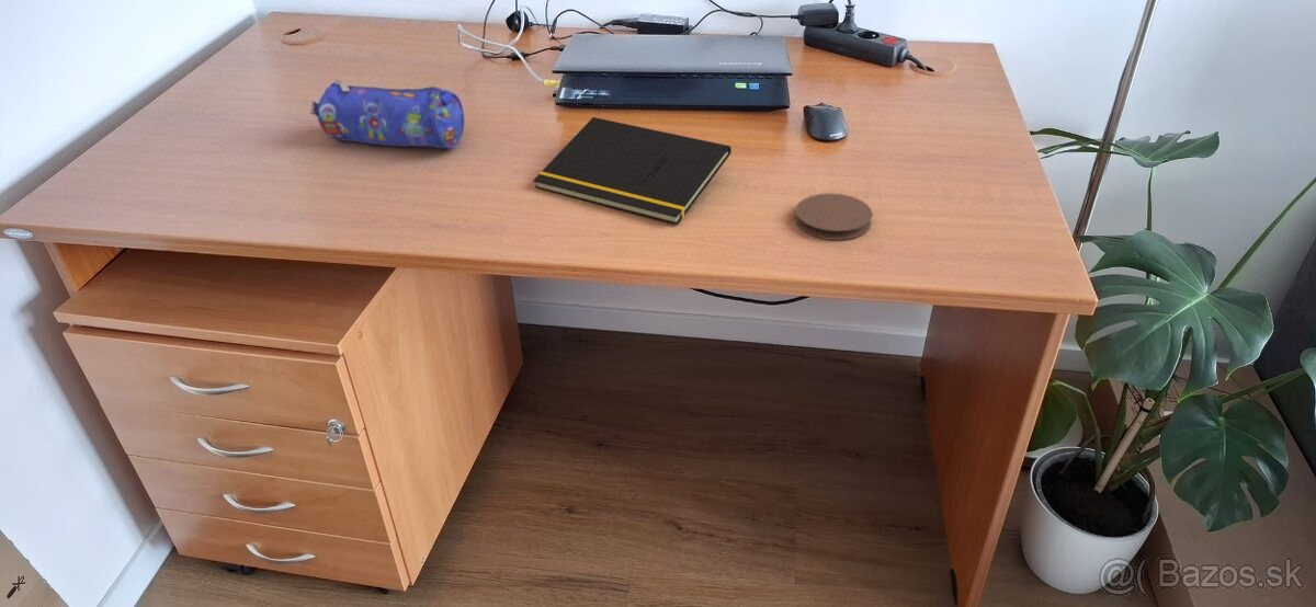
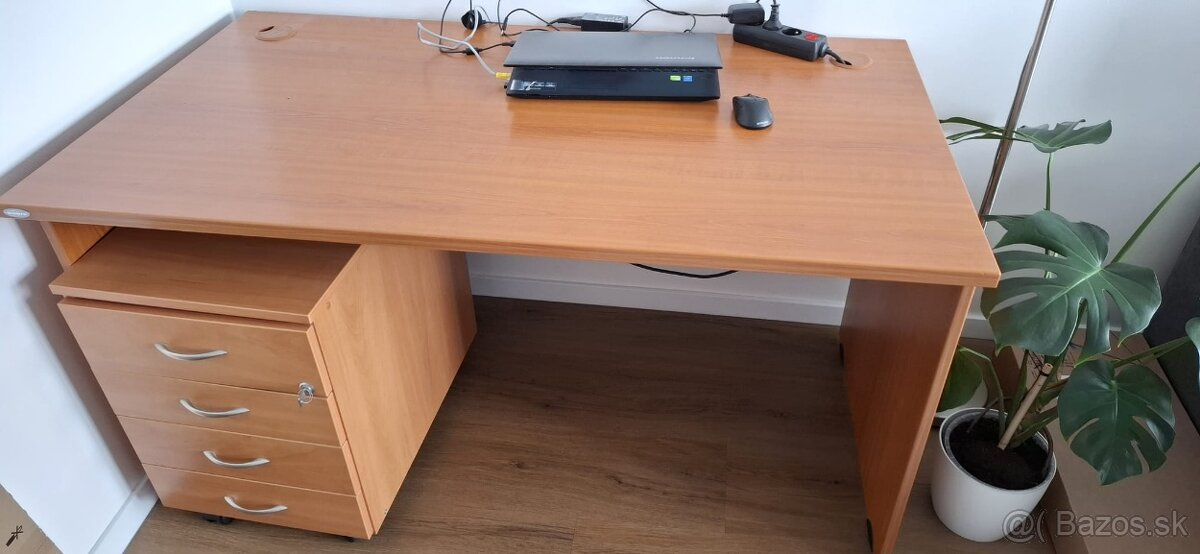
- coaster [794,192,874,241]
- notepad [532,116,733,226]
- pencil case [309,79,465,150]
